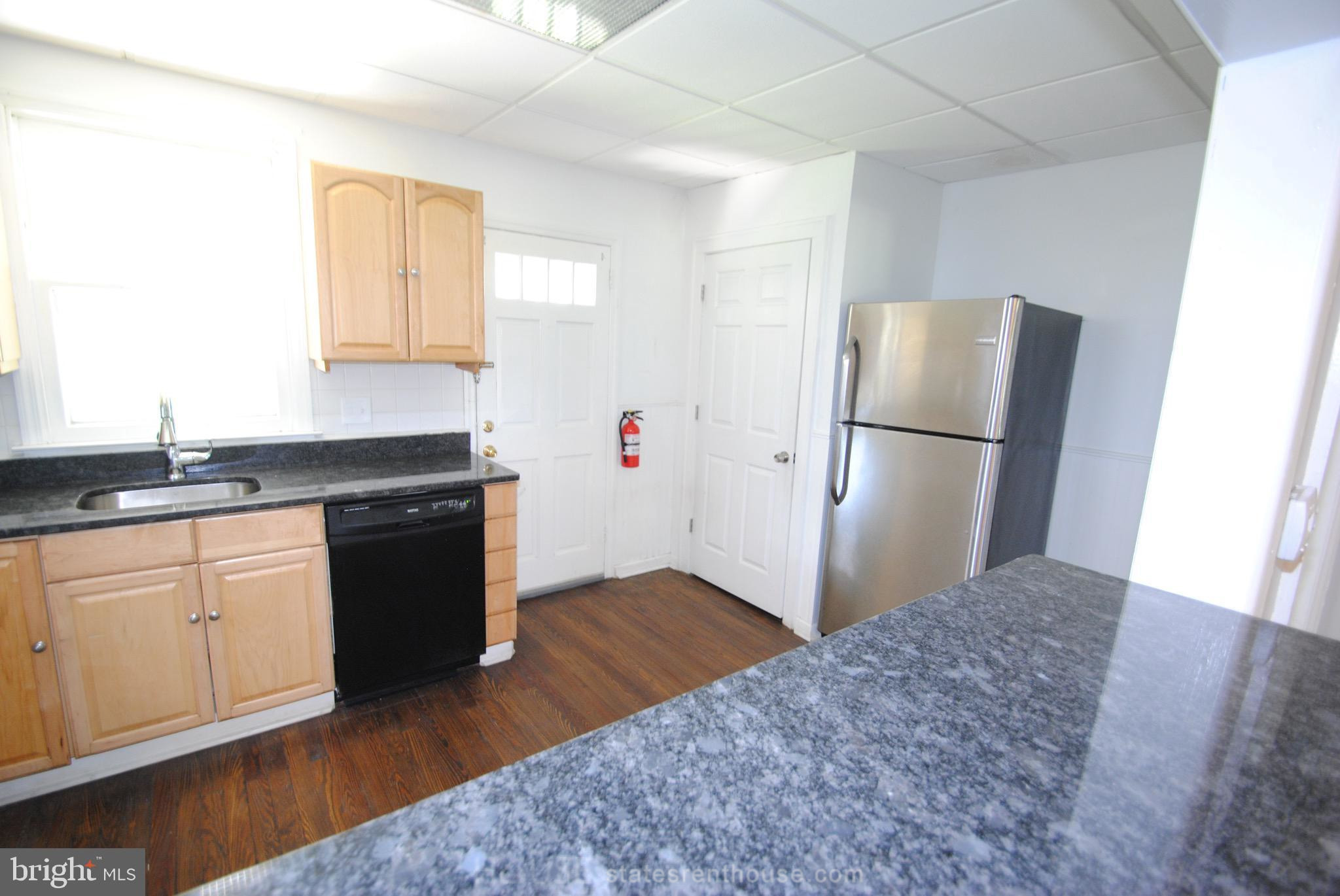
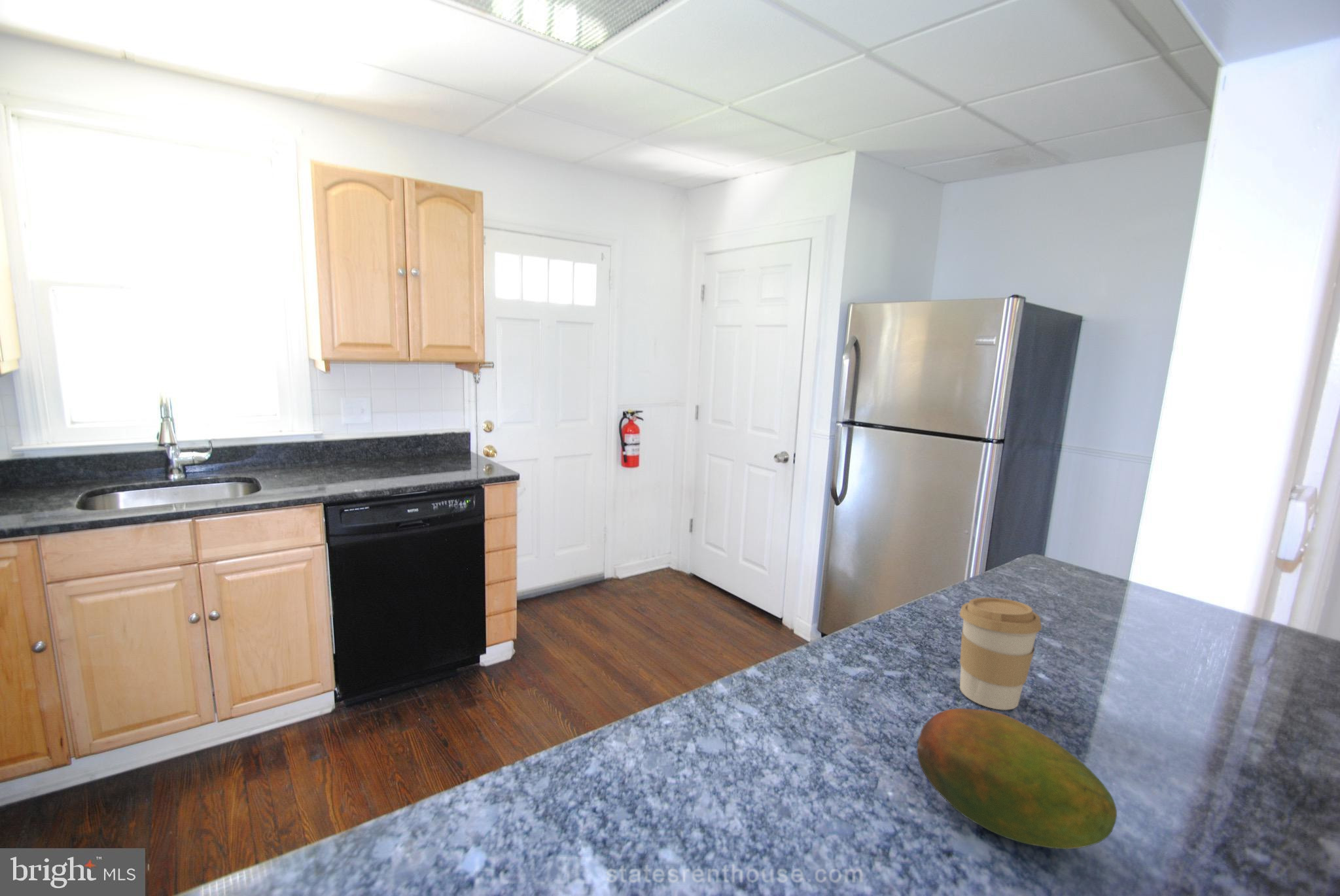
+ coffee cup [959,597,1042,711]
+ fruit [916,708,1118,850]
